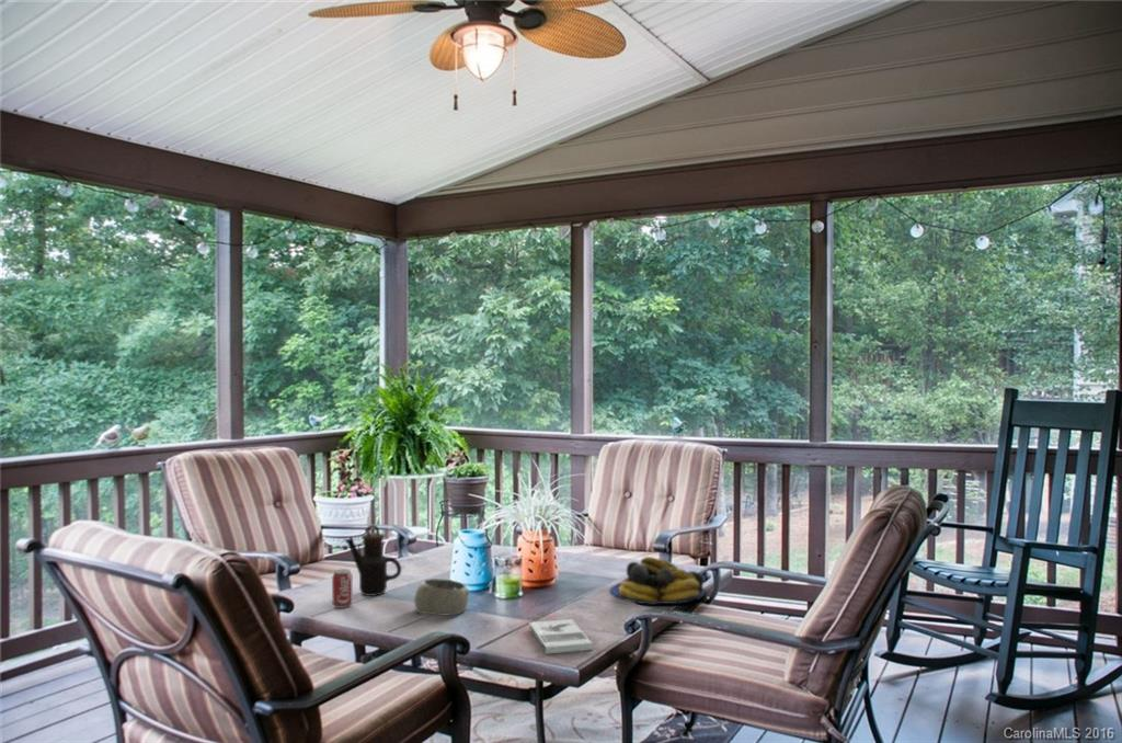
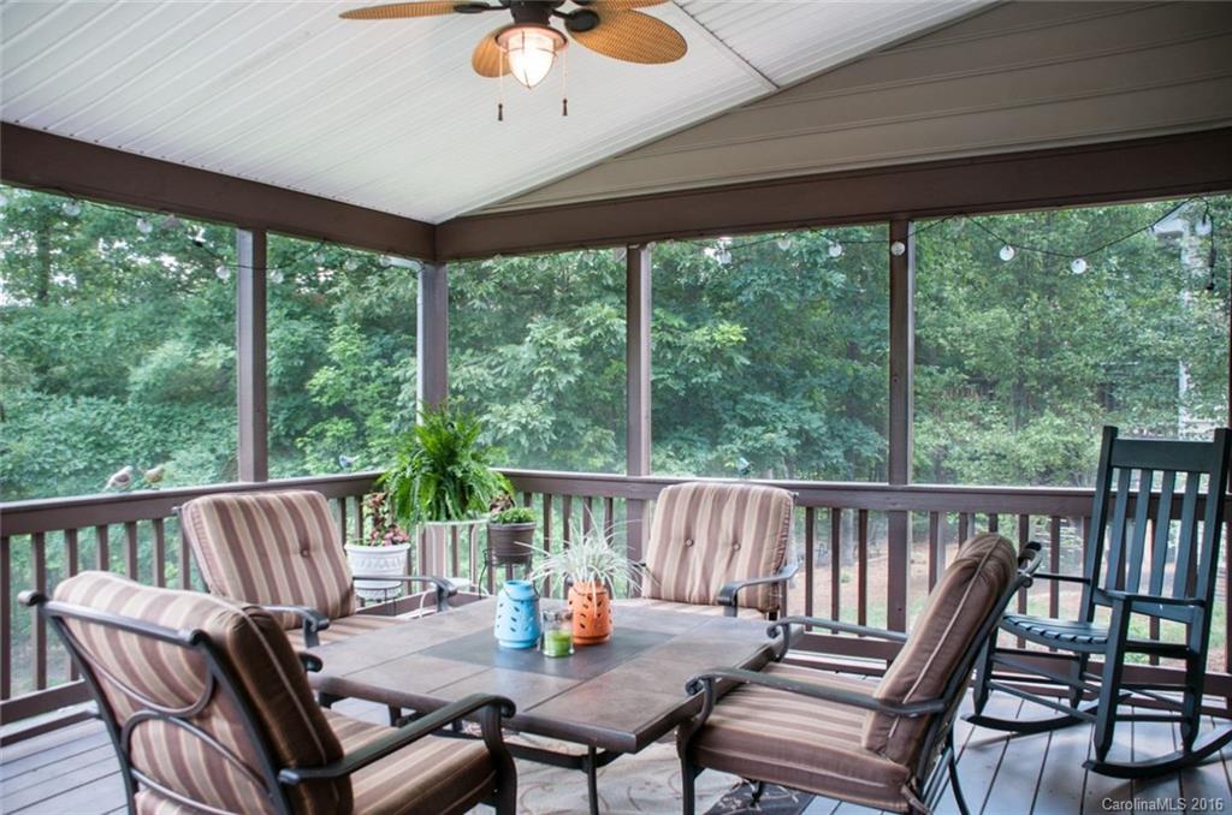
- fruit bowl [608,556,707,606]
- beverage can [331,568,353,609]
- book [528,618,594,655]
- bowl [413,578,470,617]
- teapot [343,524,402,597]
